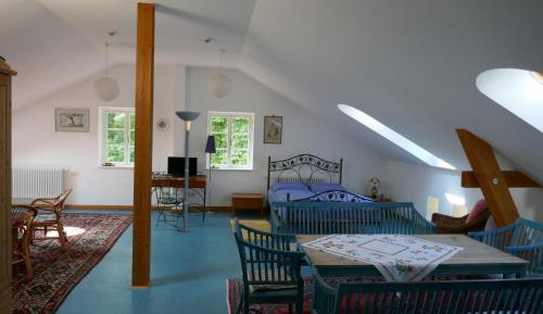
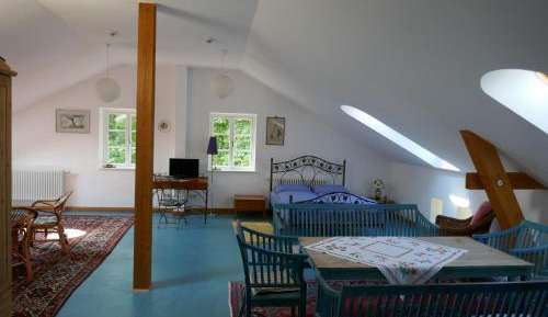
- floor lamp [174,110,202,233]
